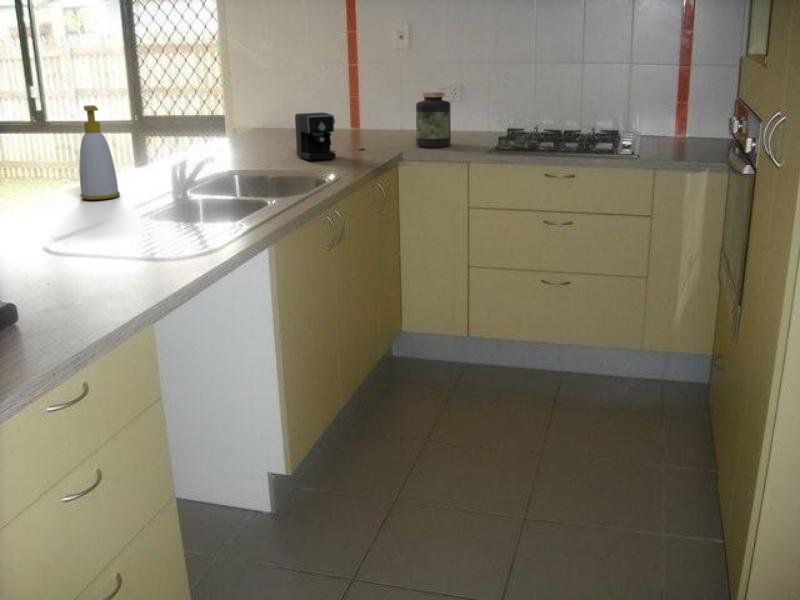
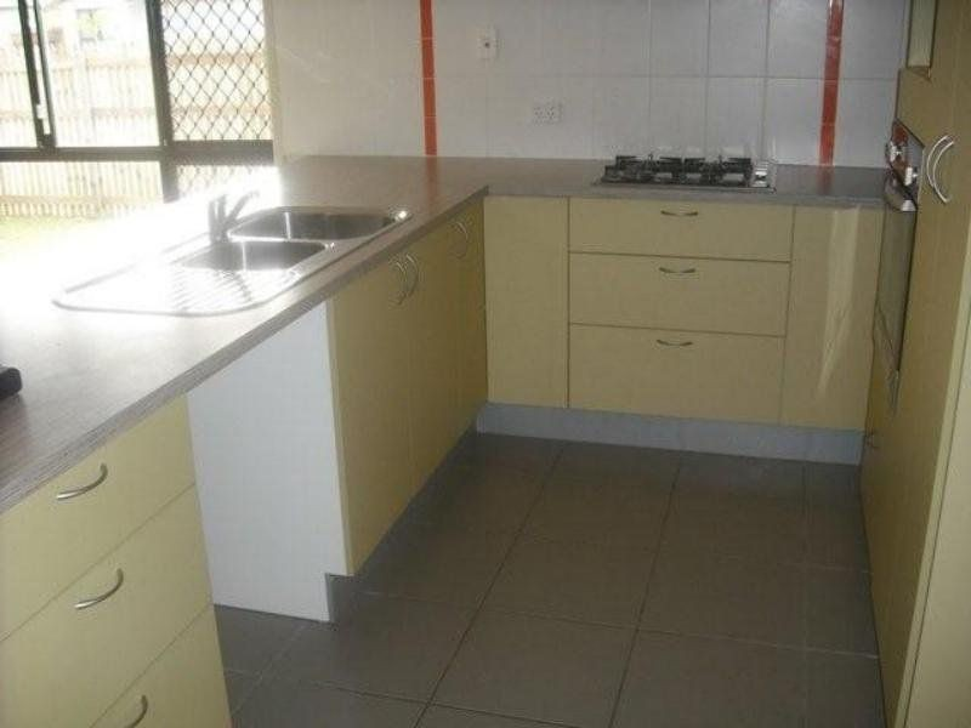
- jar [415,91,451,148]
- soap bottle [79,104,121,201]
- coffee maker [294,112,366,161]
